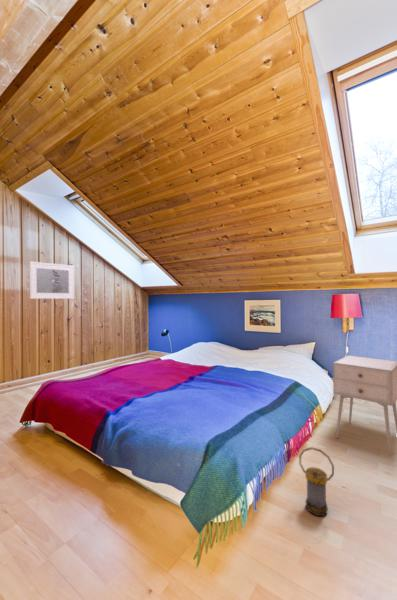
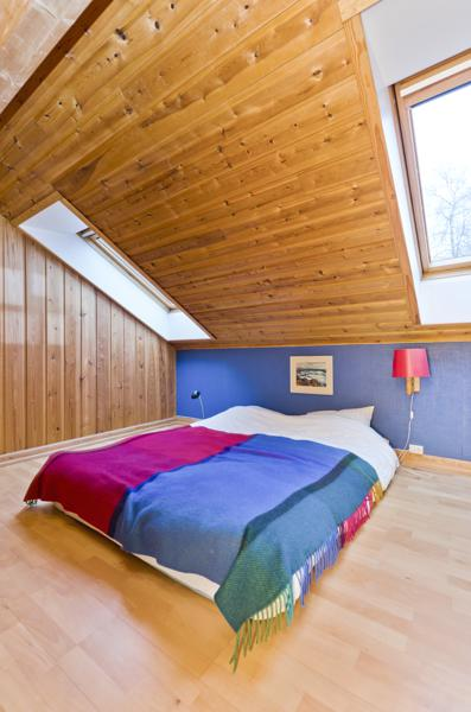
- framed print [28,260,75,300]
- lantern [298,446,335,517]
- nightstand [332,354,397,455]
